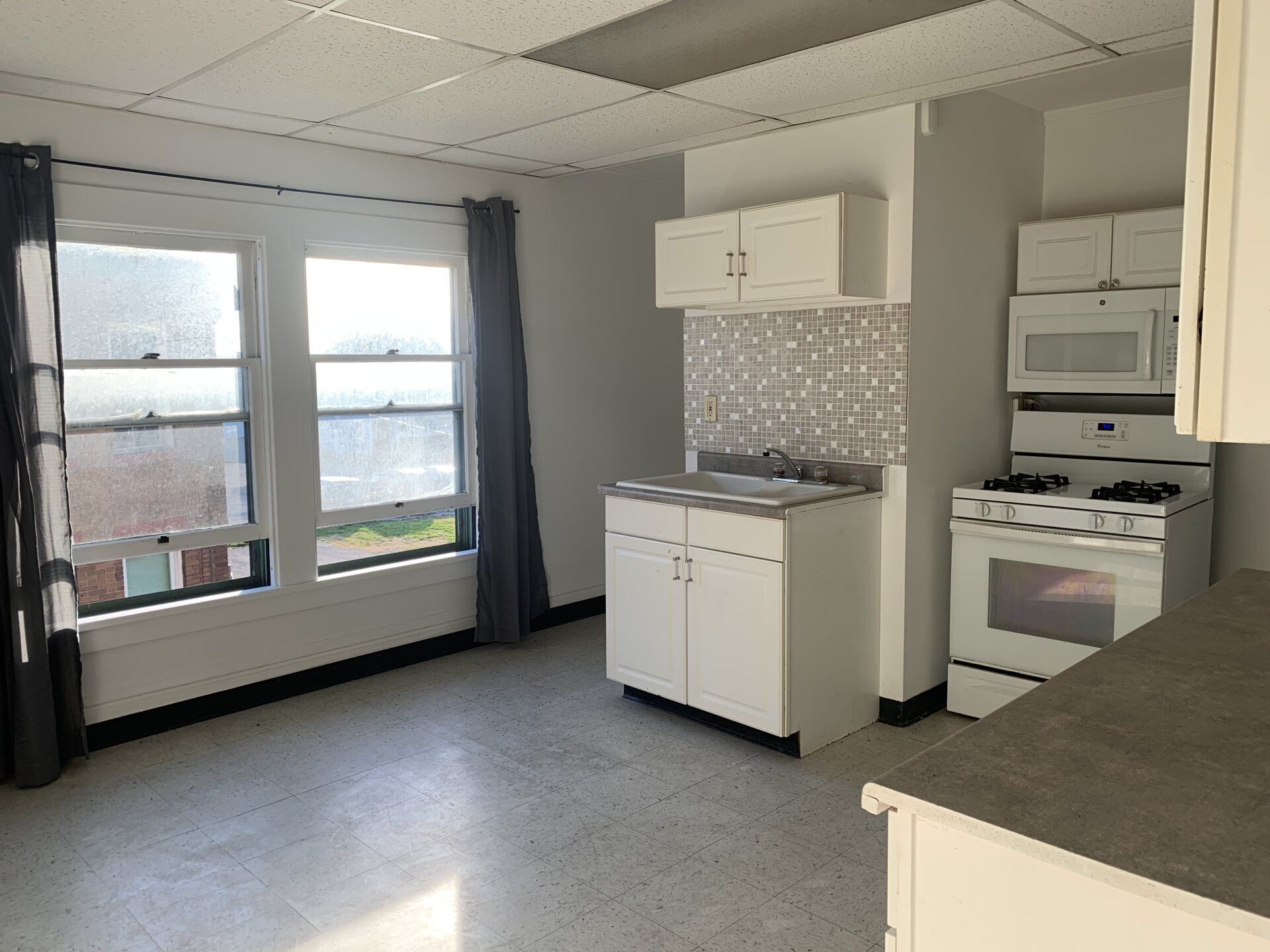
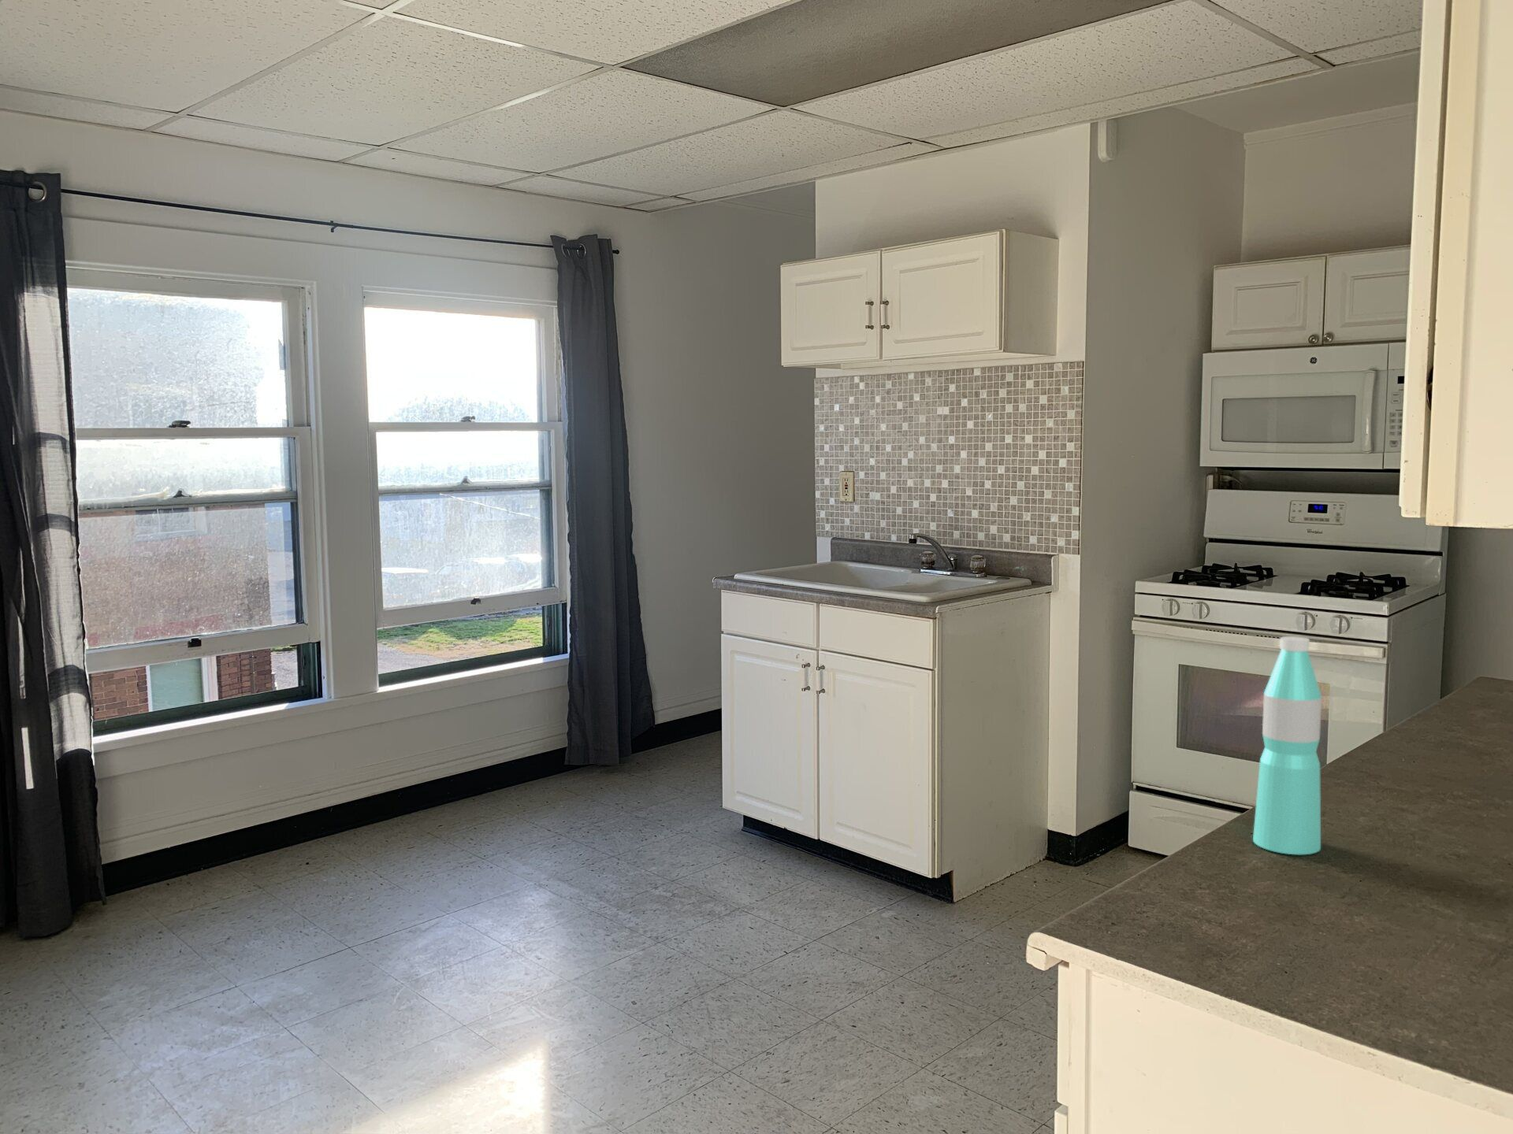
+ water bottle [1252,636,1322,855]
